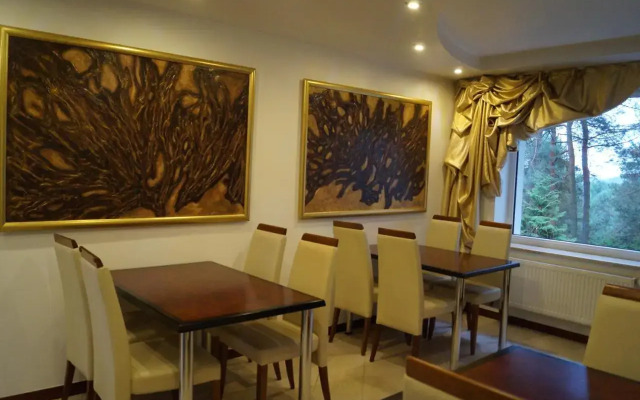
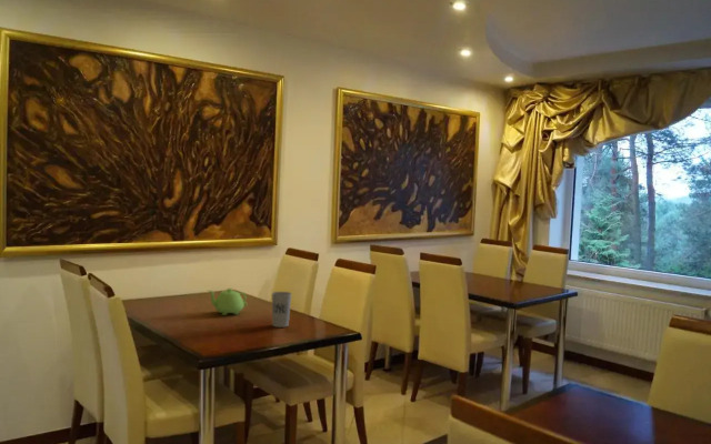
+ teapot [207,287,249,316]
+ cup [271,291,293,329]
